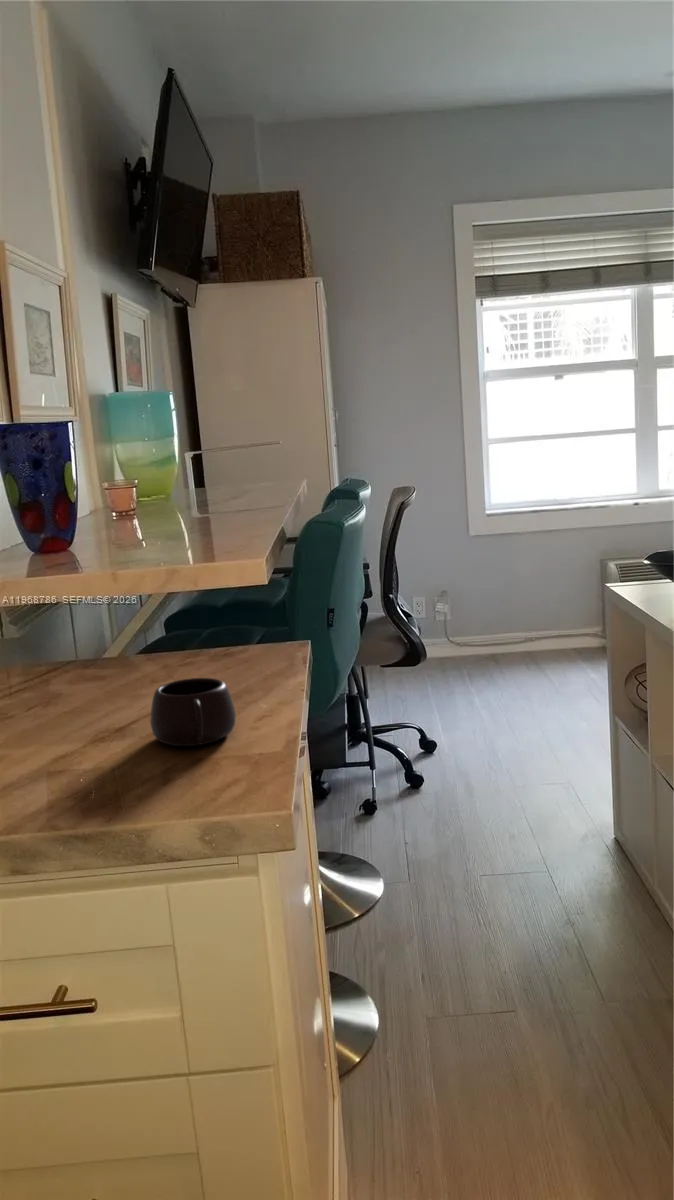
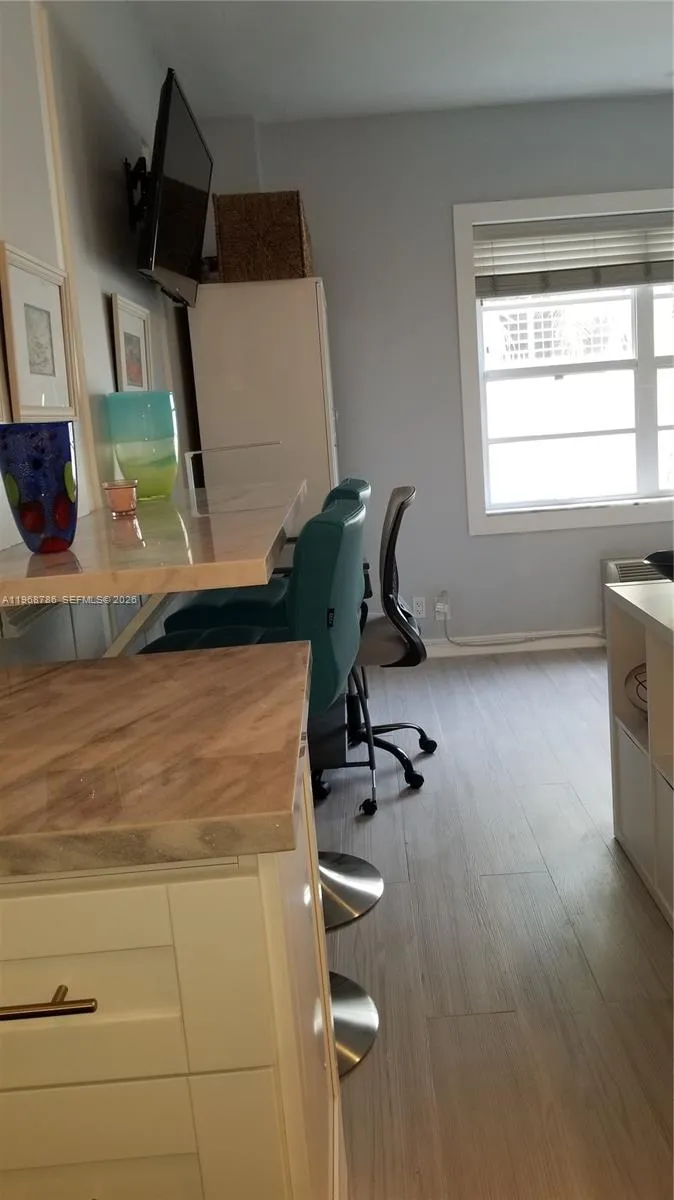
- mug [149,677,237,747]
